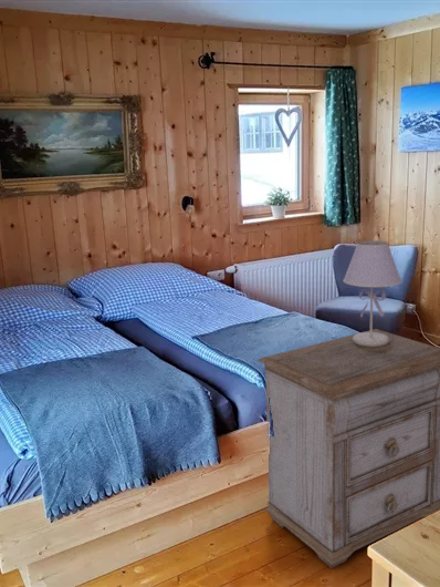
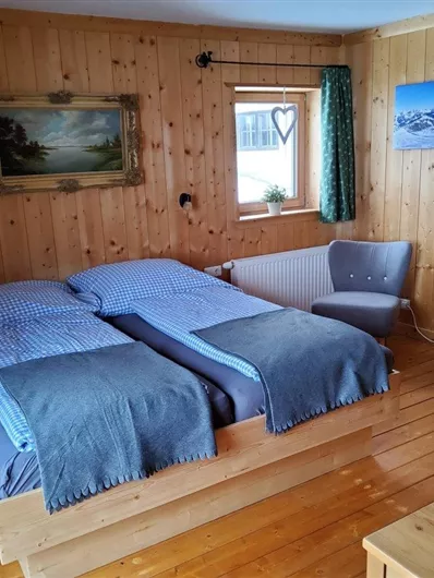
- table lamp [342,239,402,347]
- nightstand [258,328,440,569]
